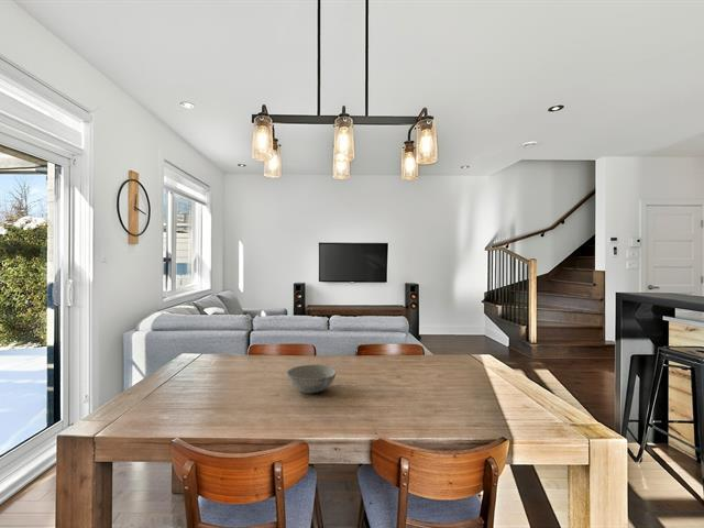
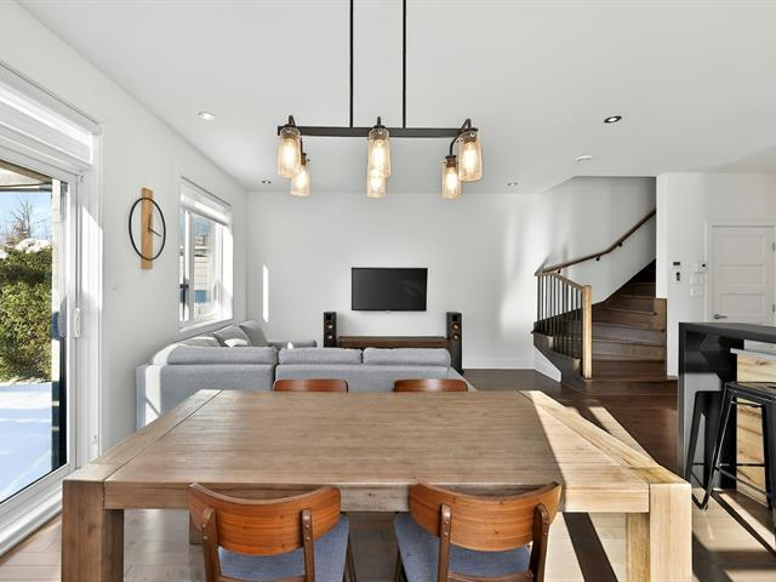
- bowl [286,364,338,394]
